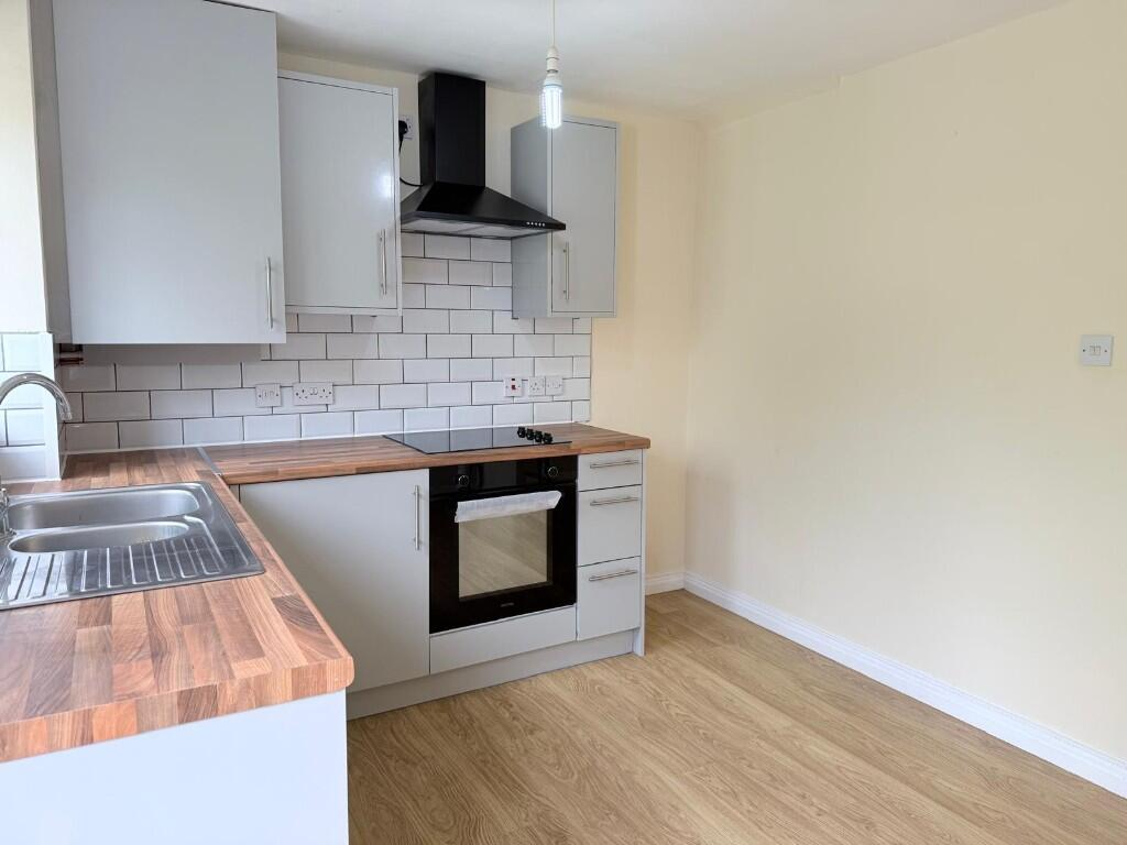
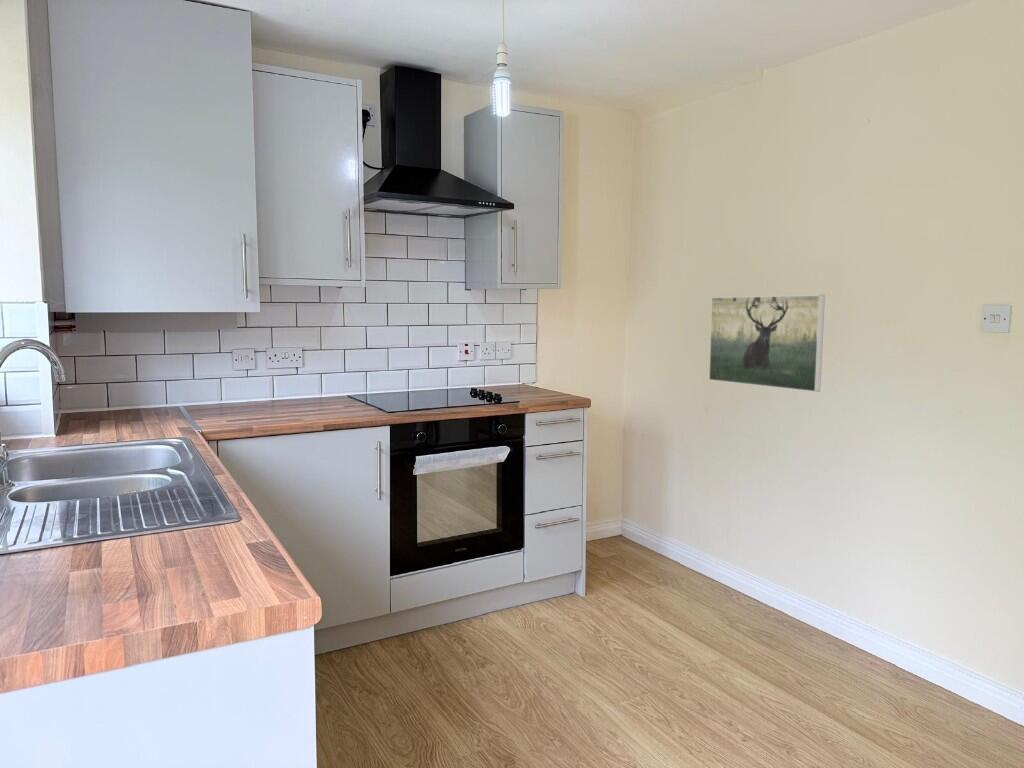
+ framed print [708,294,826,393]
